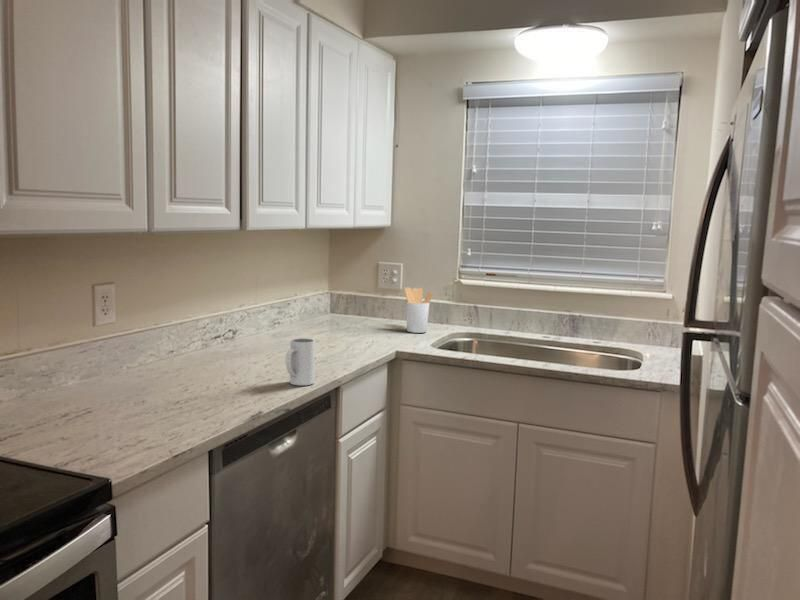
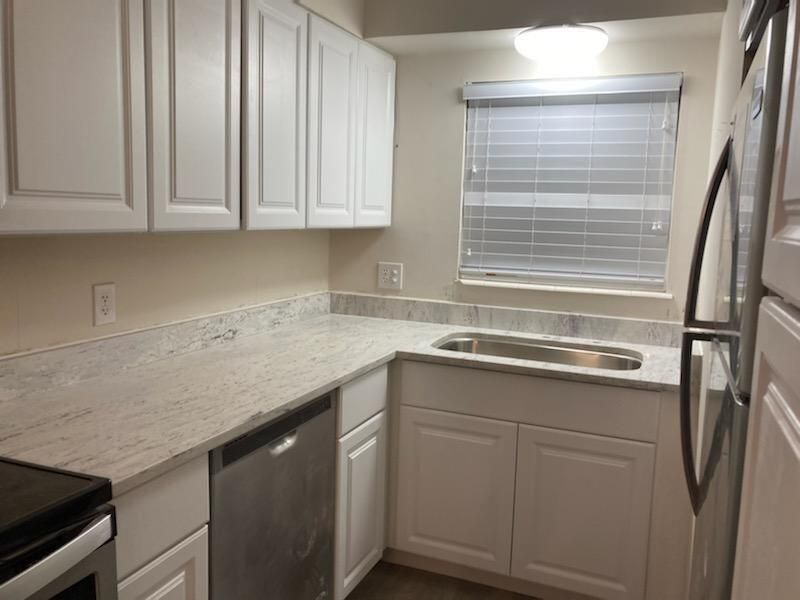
- mug [285,337,316,386]
- utensil holder [404,287,435,334]
